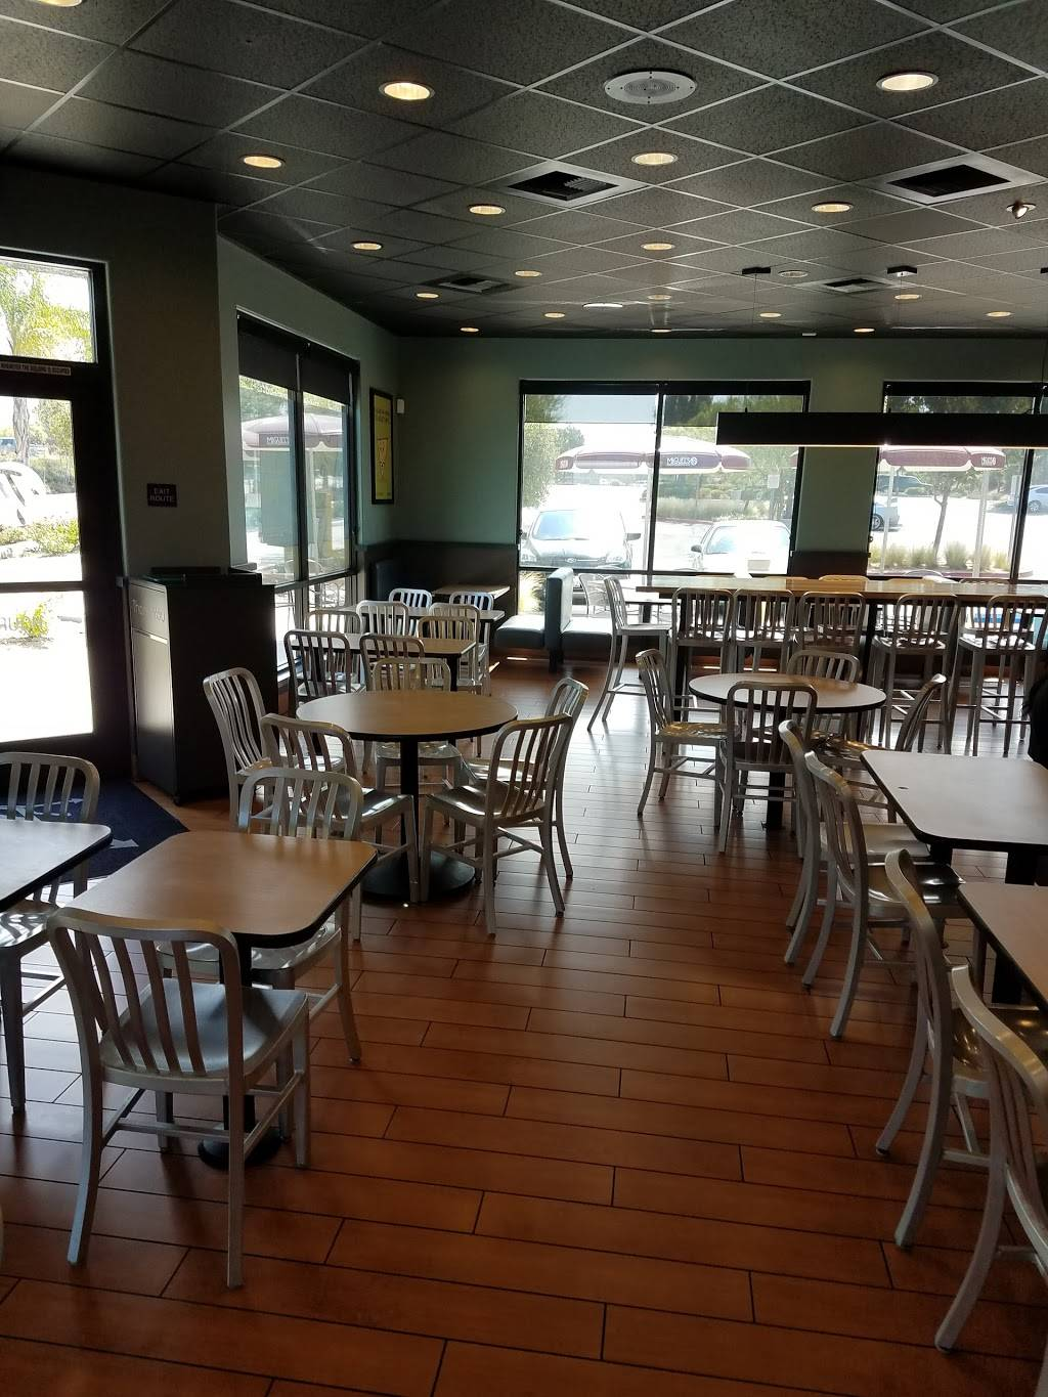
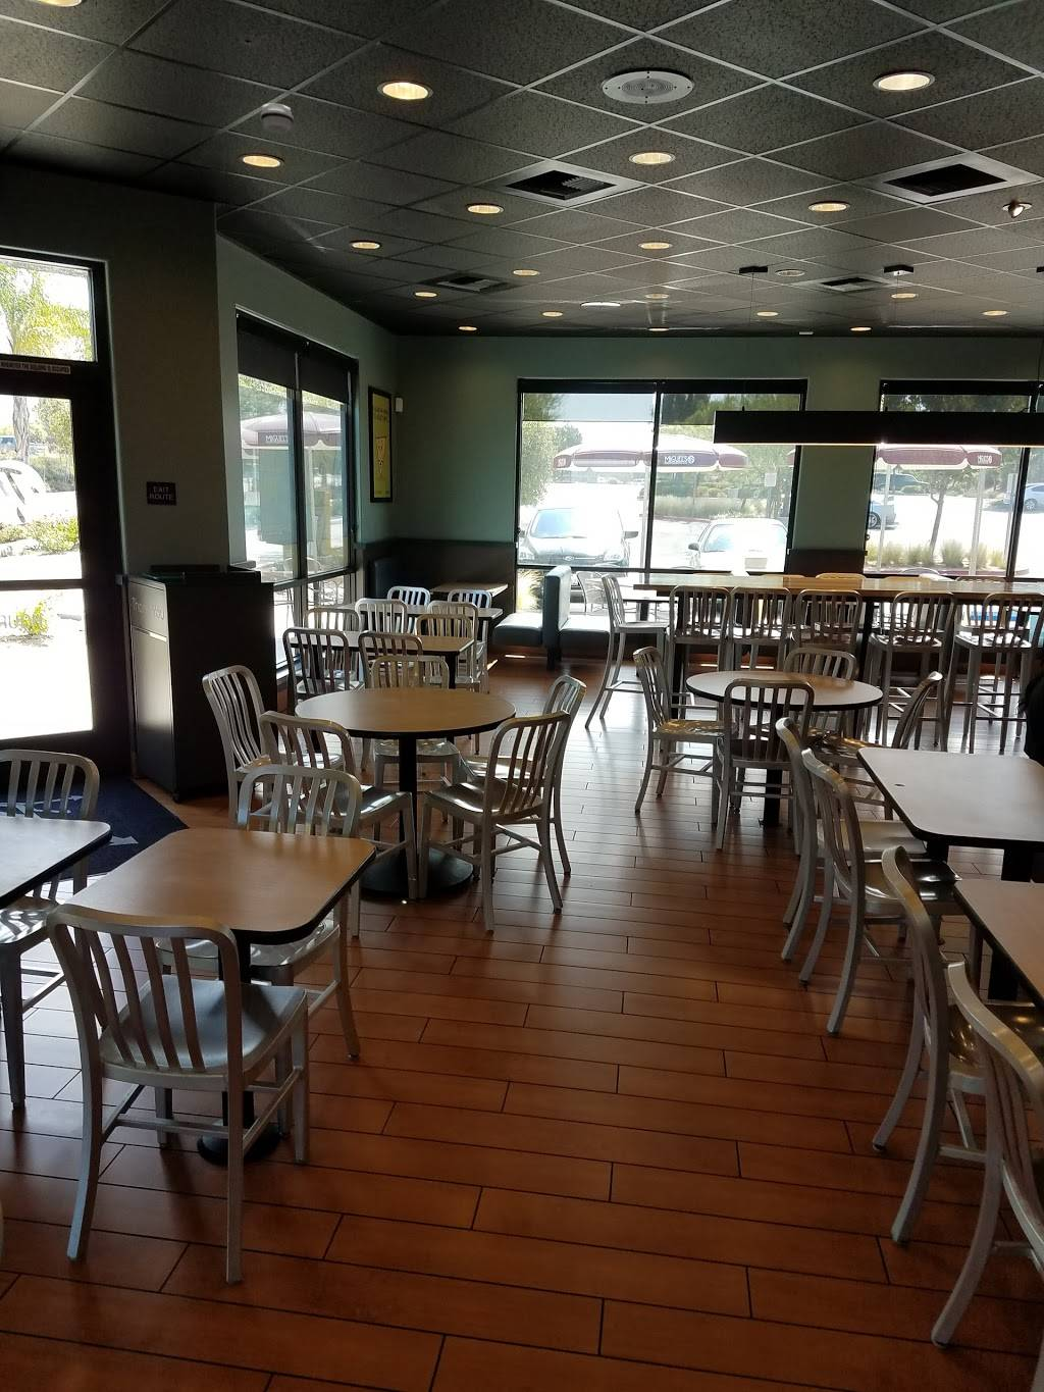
+ smoke detector [260,103,295,135]
